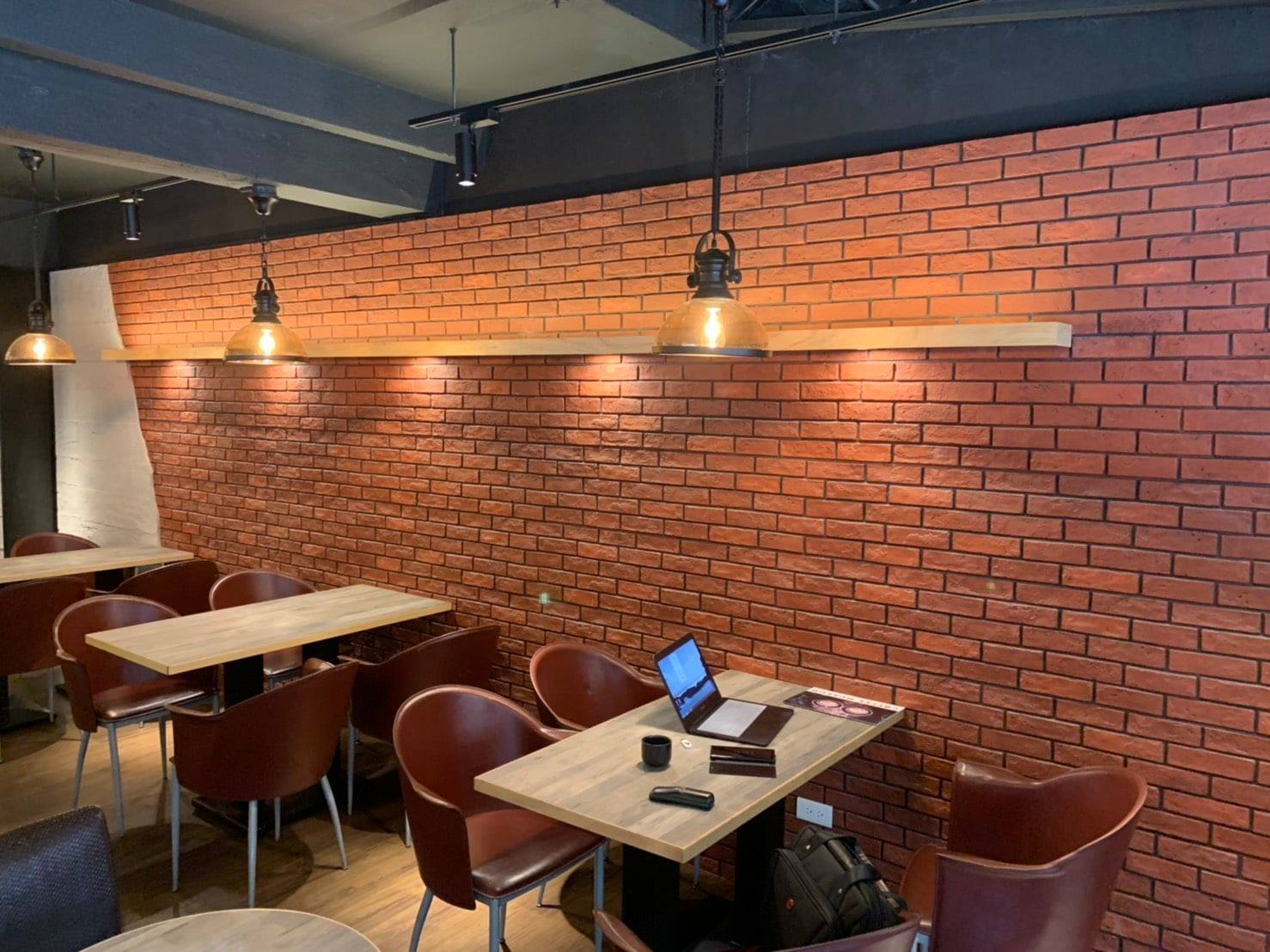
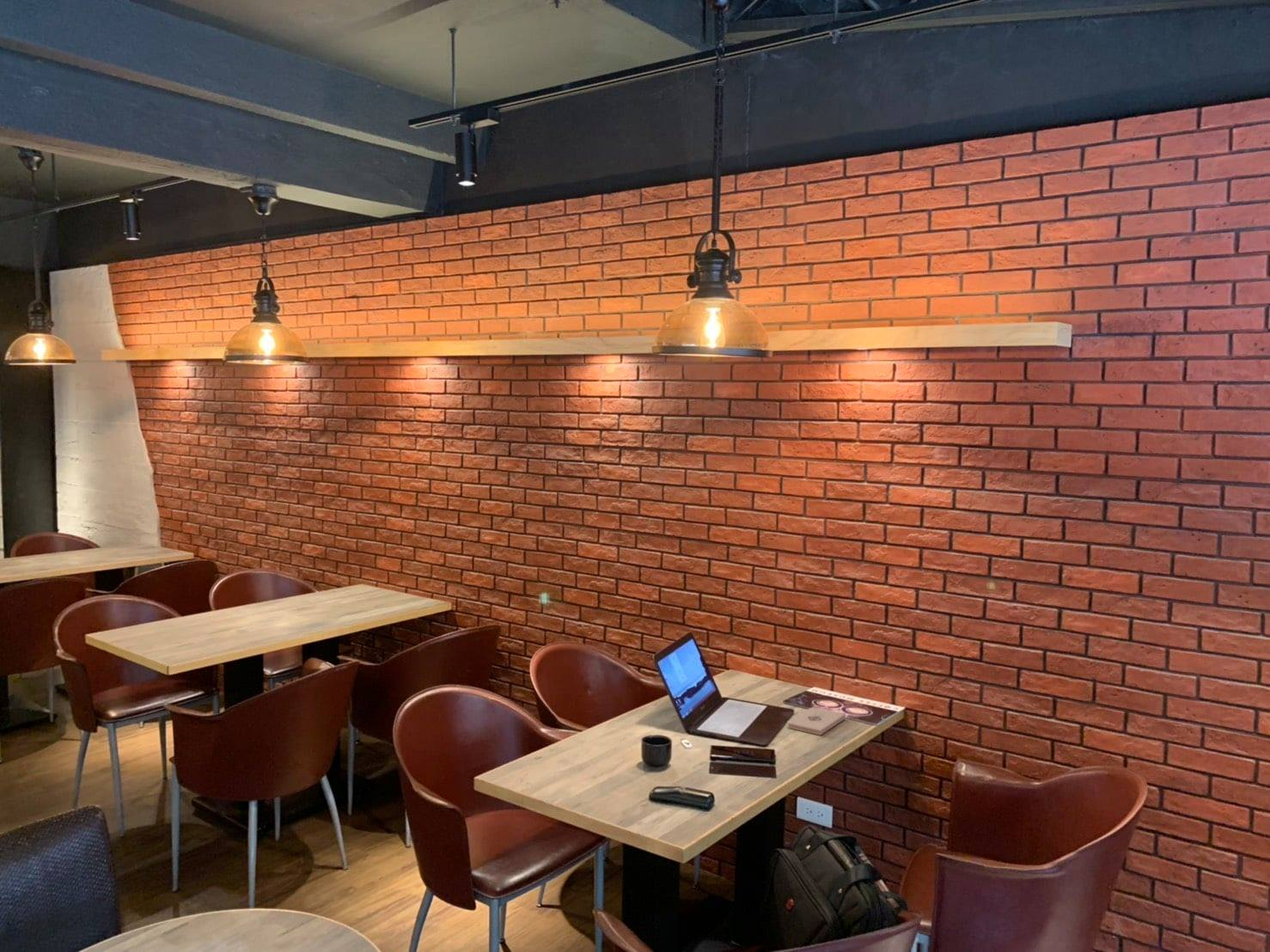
+ notepad [786,706,846,736]
